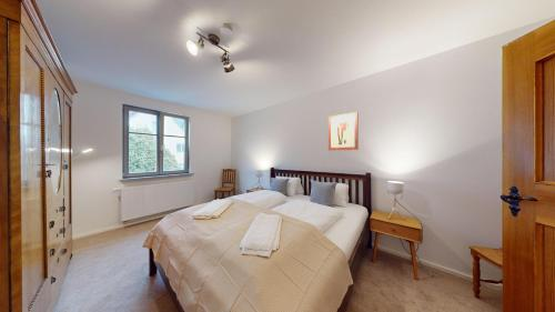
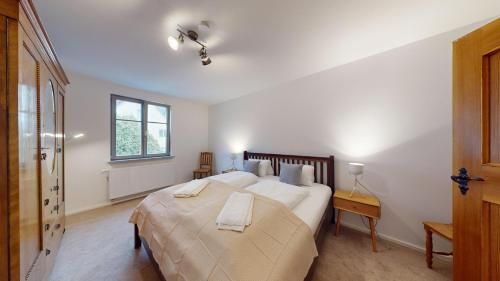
- wall art [327,111,360,151]
